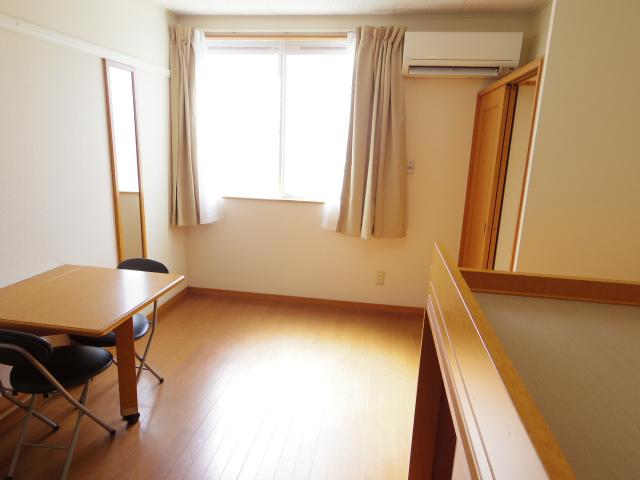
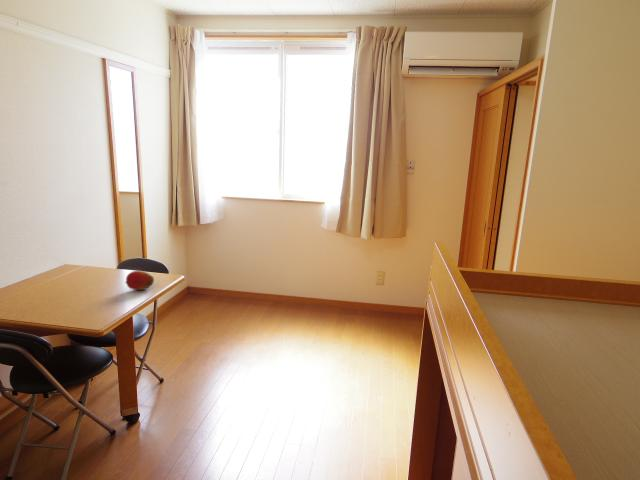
+ fruit [124,270,155,291]
